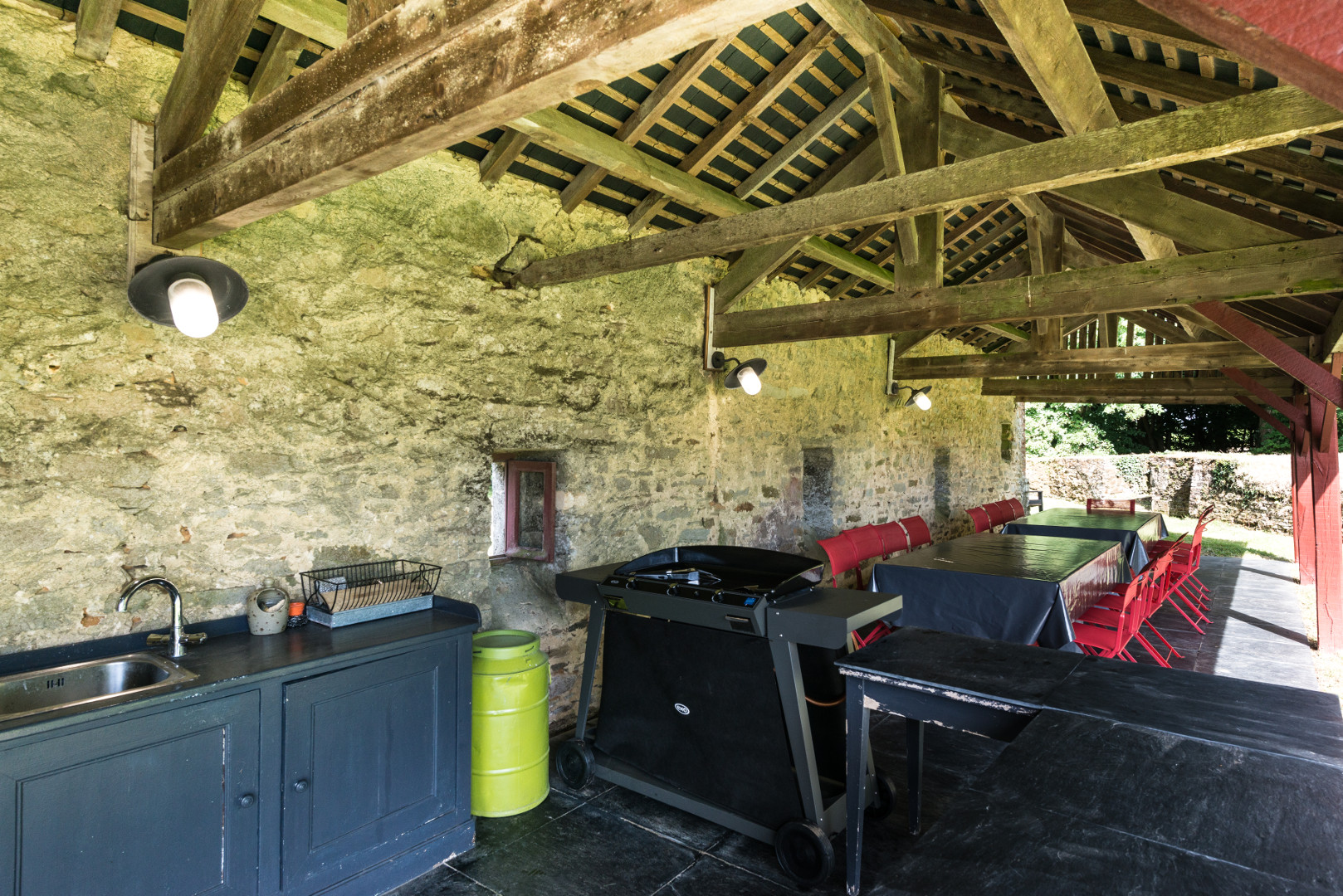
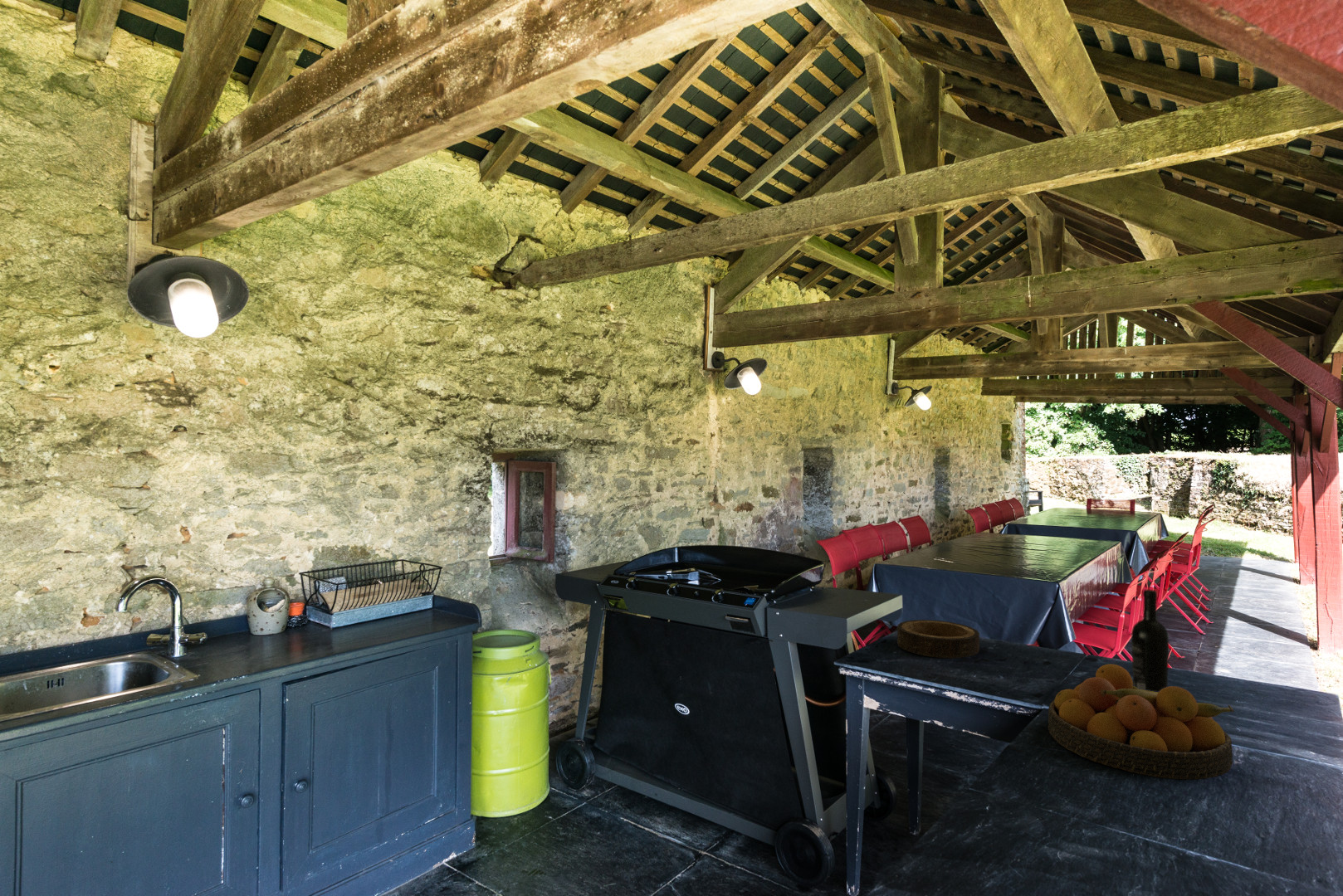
+ fruit bowl [1048,663,1235,780]
+ wooden bowl [896,619,980,659]
+ wine bottle [1131,589,1170,692]
